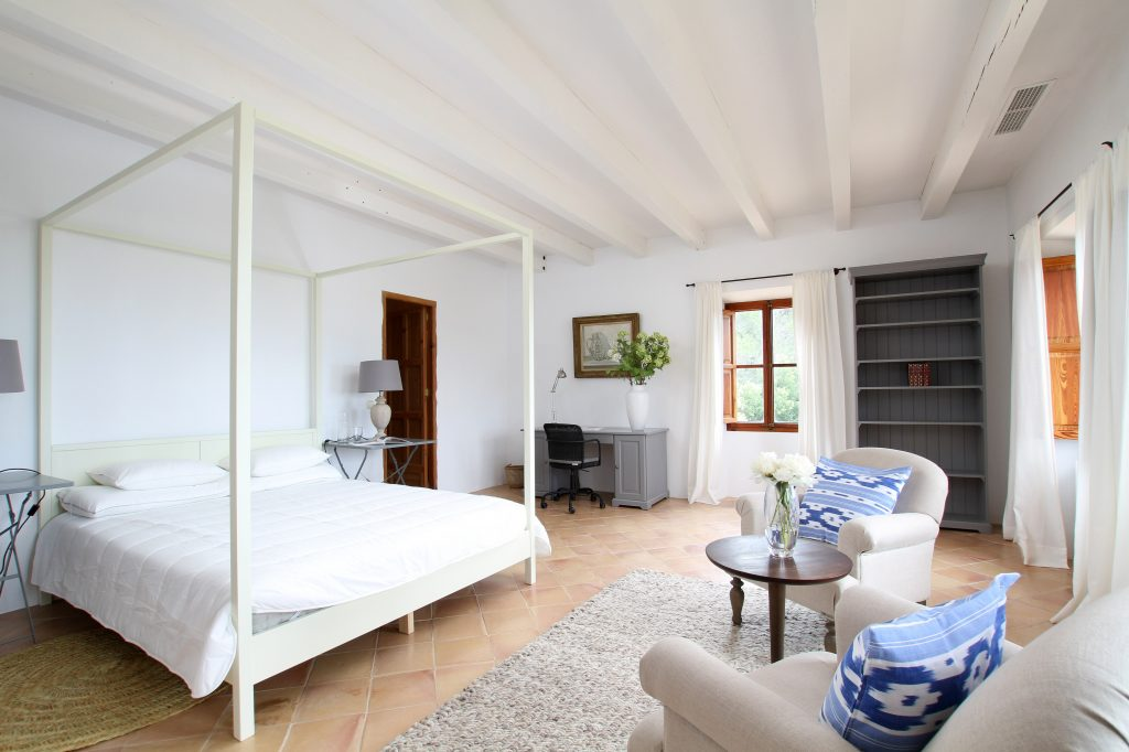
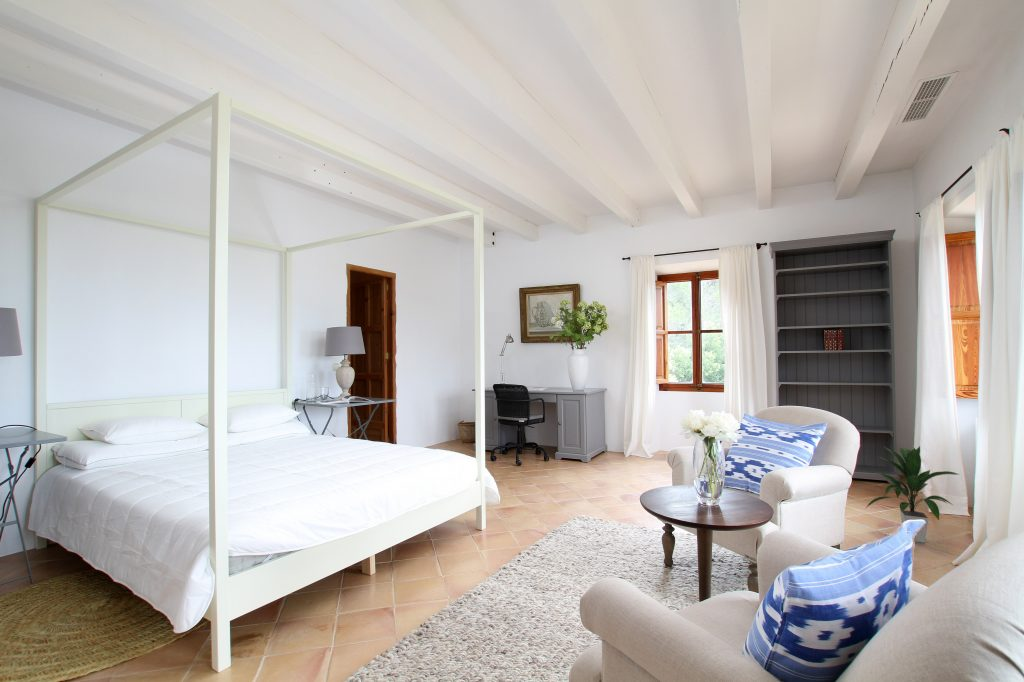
+ indoor plant [863,445,962,544]
